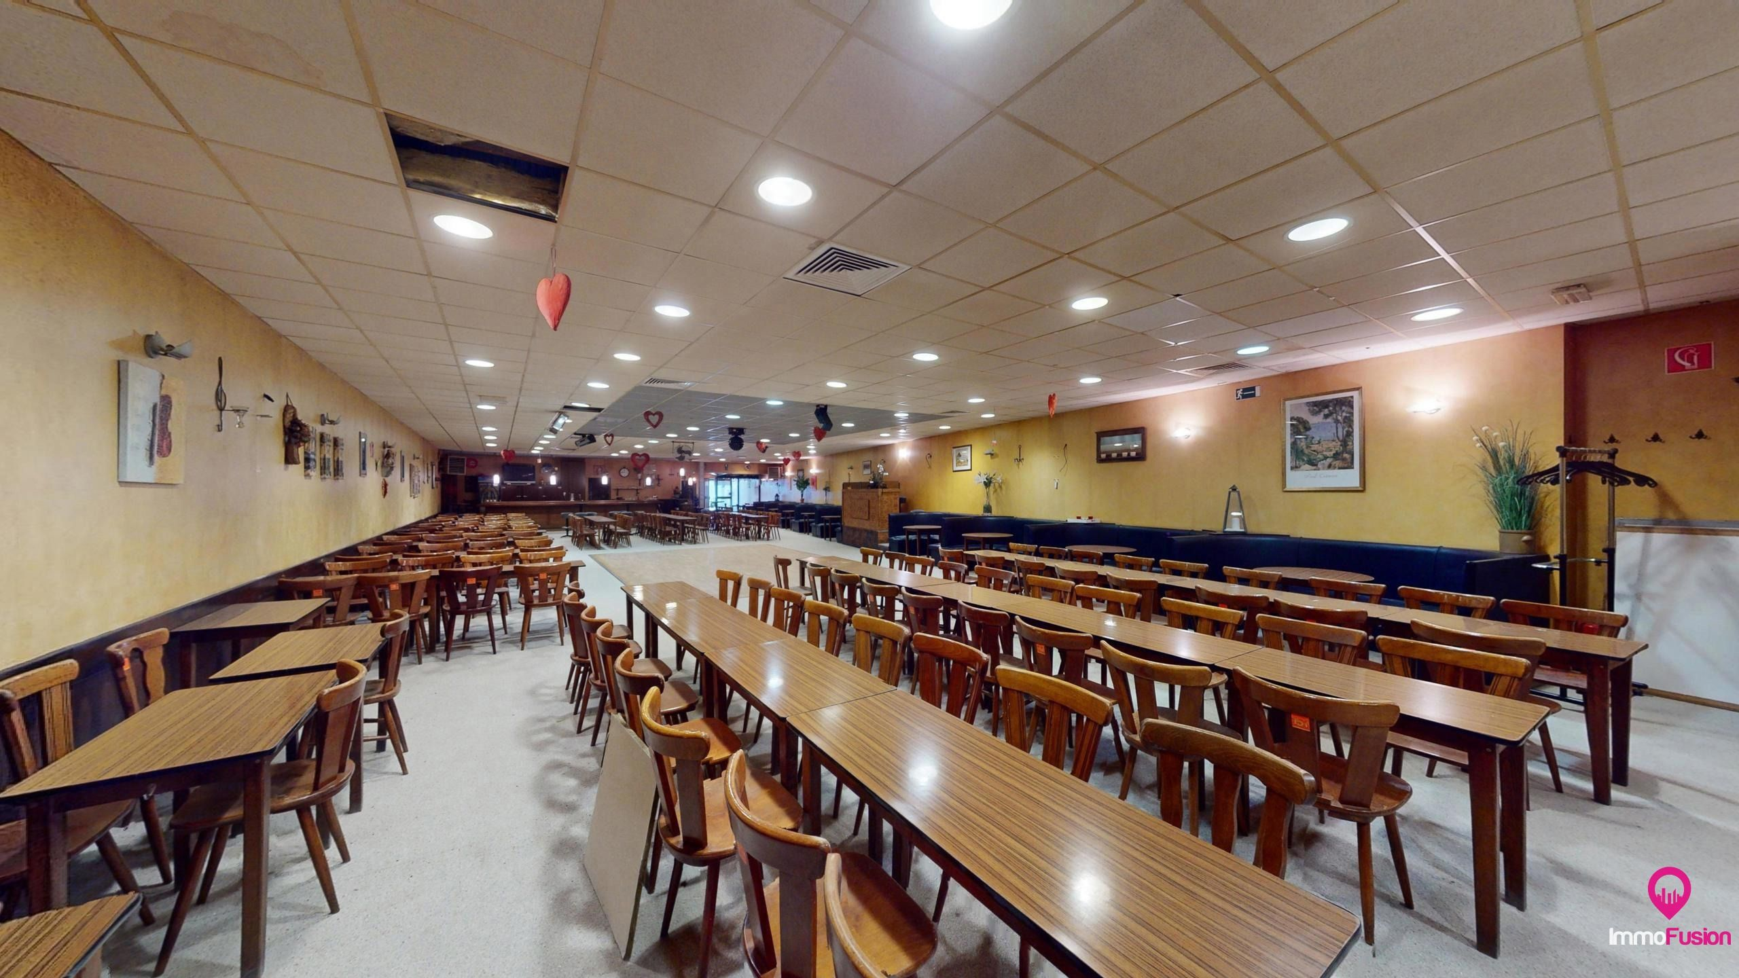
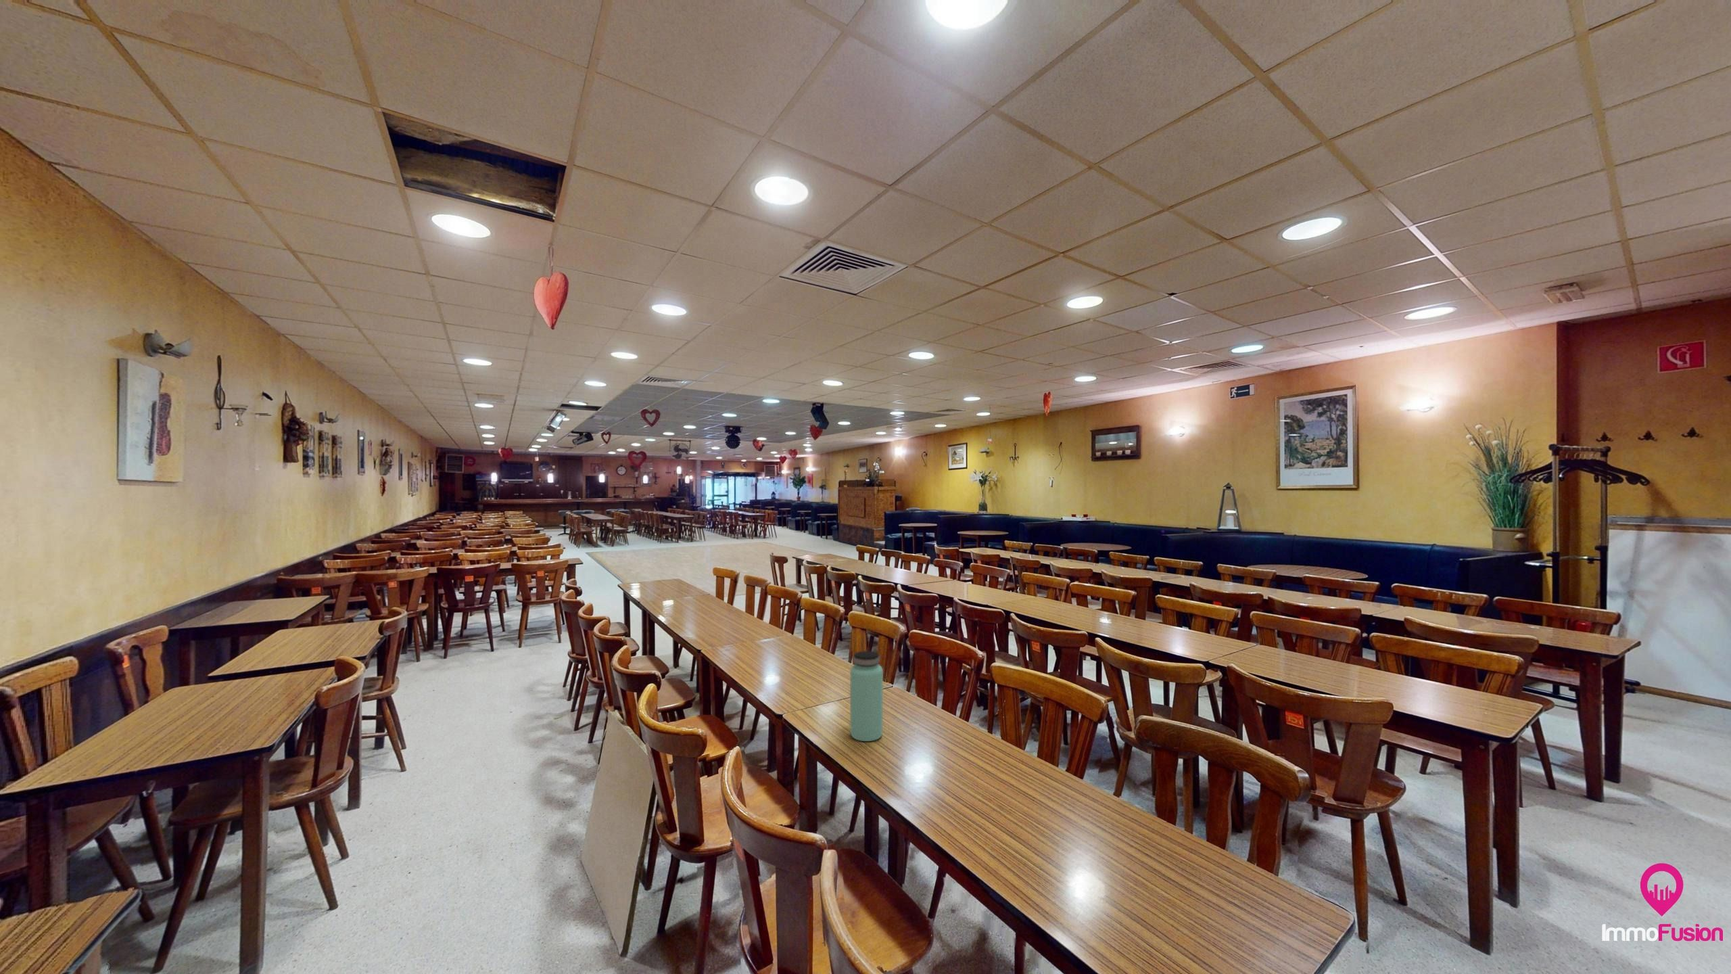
+ bottle [849,651,883,742]
